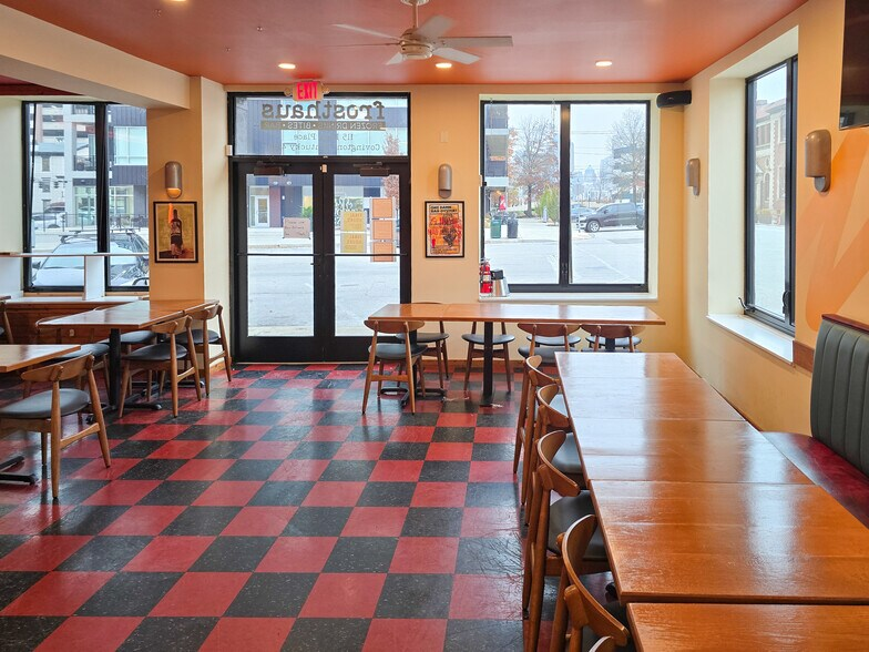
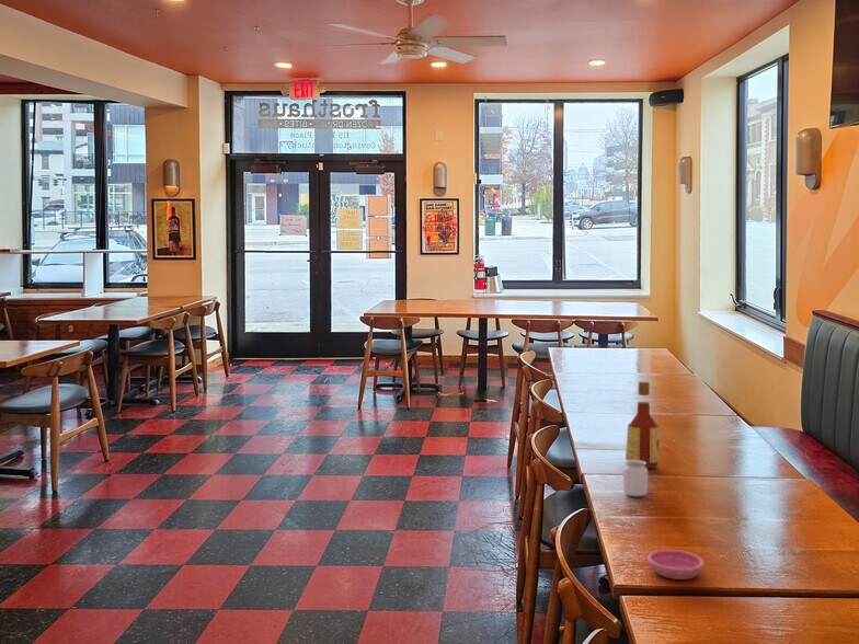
+ bottle [625,380,662,469]
+ saucer [646,549,706,580]
+ candle [622,460,649,497]
